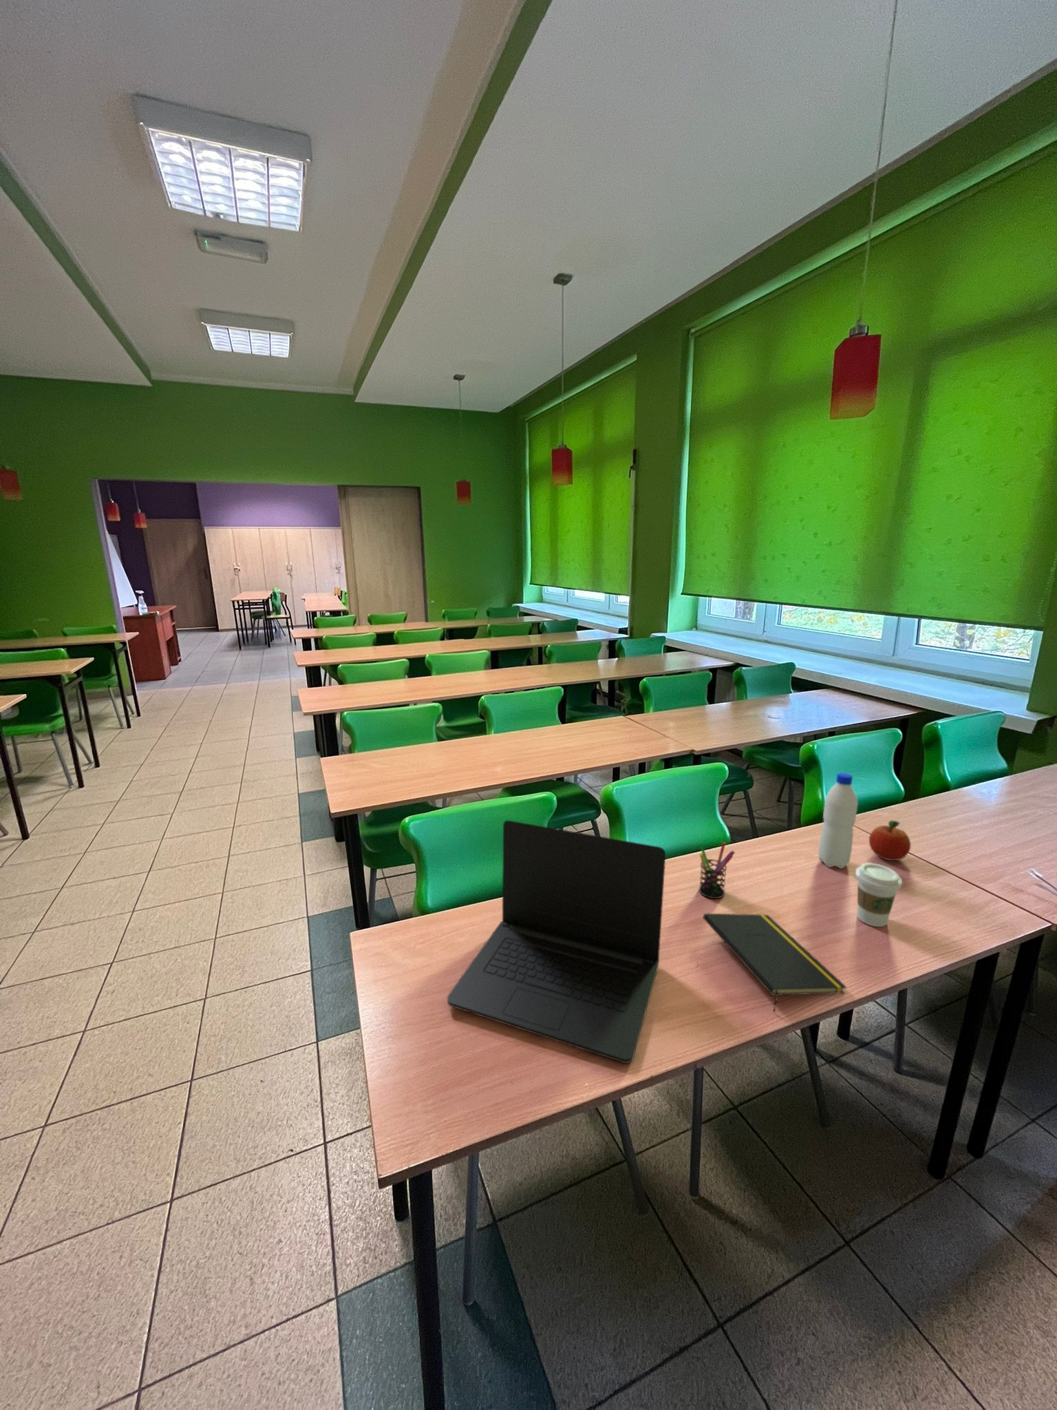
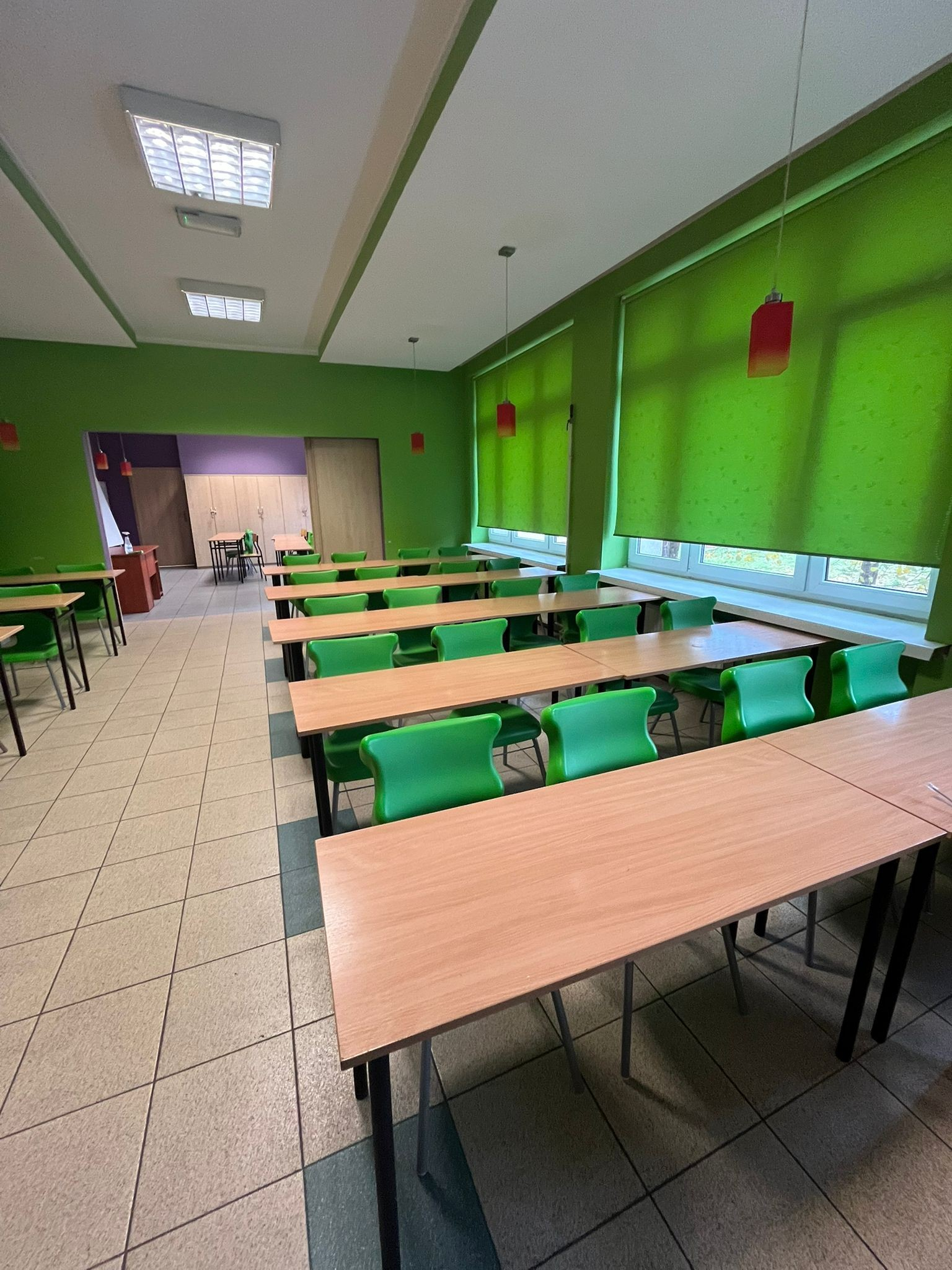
- water bottle [817,772,859,869]
- pen holder [698,842,736,899]
- laptop [446,820,666,1064]
- coffee cup [855,862,903,927]
- fruit [868,820,912,862]
- notepad [703,913,847,1014]
